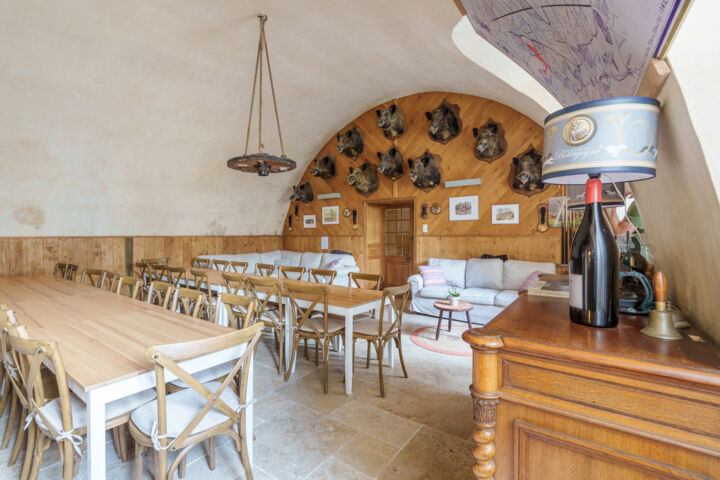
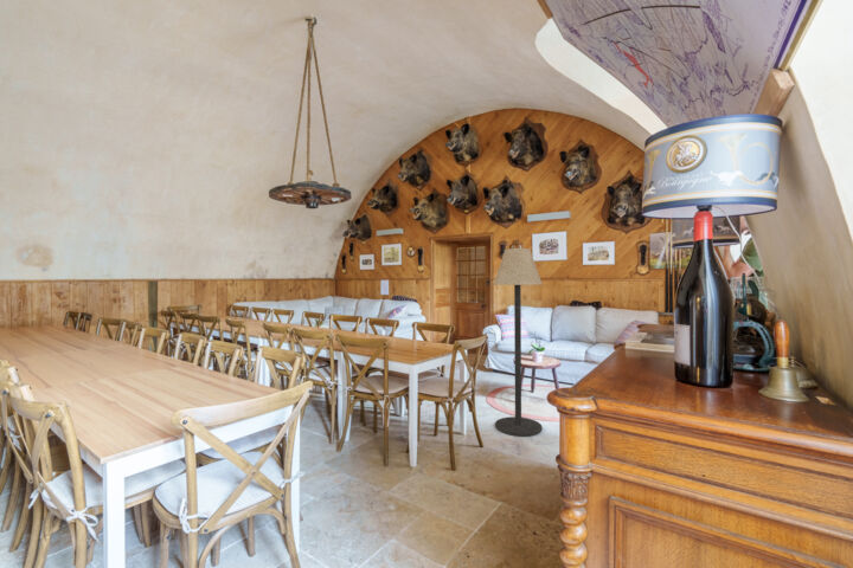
+ floor lamp [493,247,544,438]
